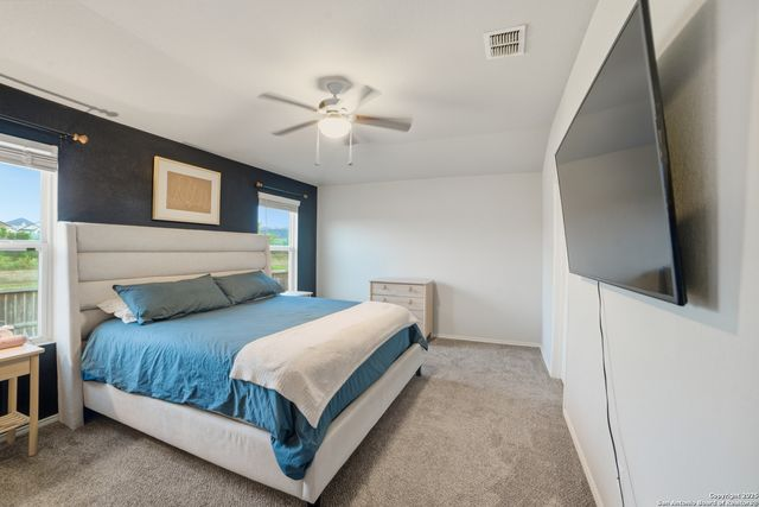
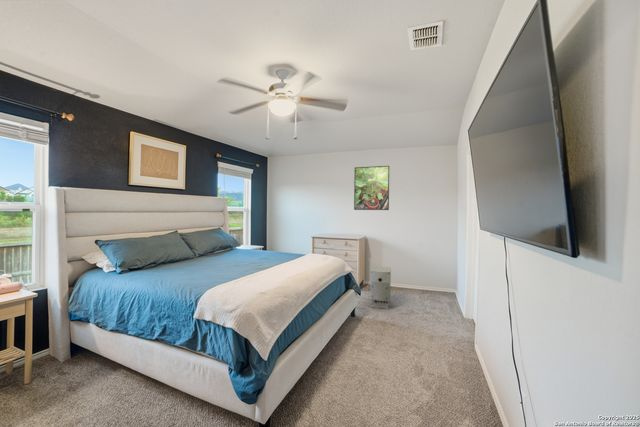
+ air purifier [369,265,392,310]
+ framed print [353,165,390,211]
